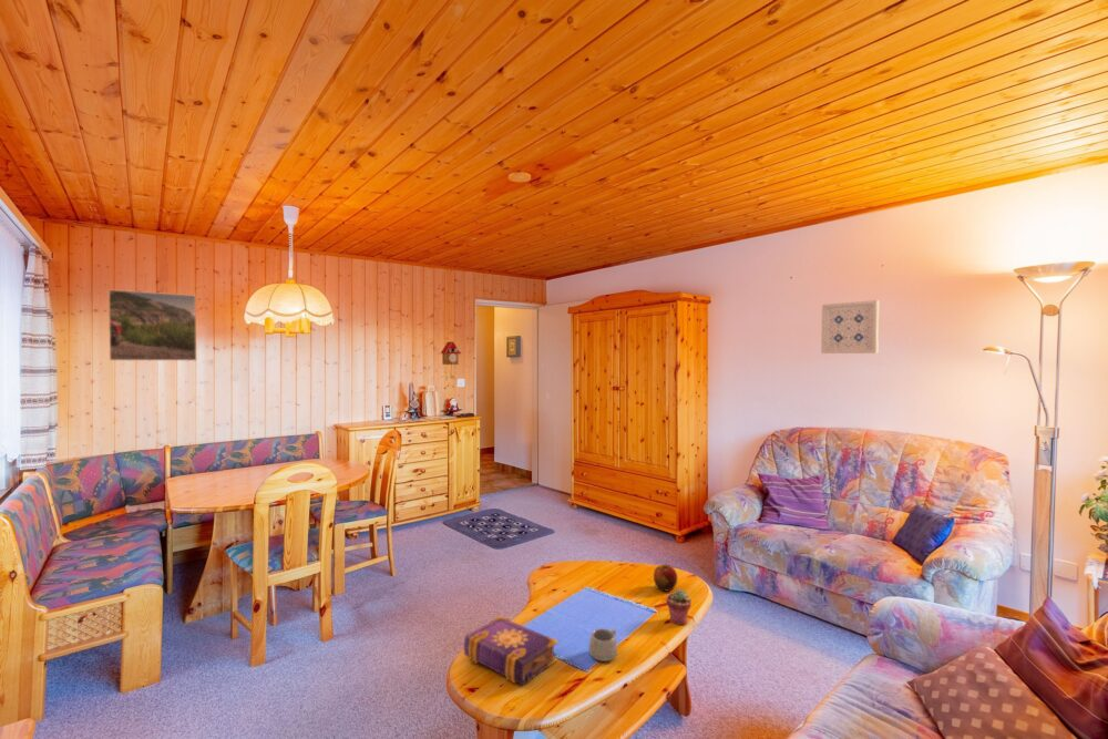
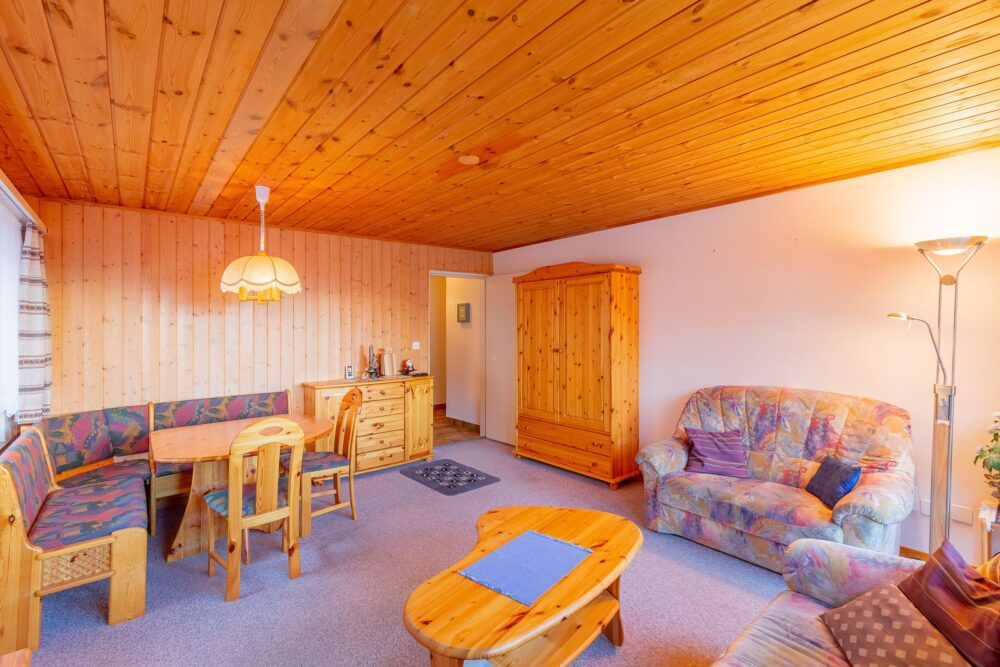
- potted succulent [665,588,693,626]
- book [463,615,558,686]
- cuckoo clock [440,340,462,381]
- mug [588,627,618,663]
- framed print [107,288,197,361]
- apple [653,563,678,592]
- wall art [820,299,880,355]
